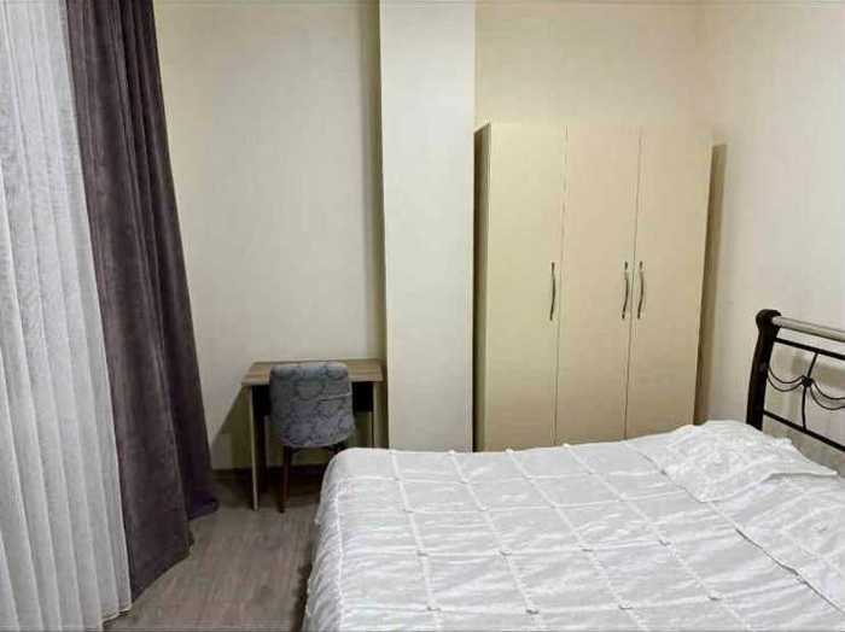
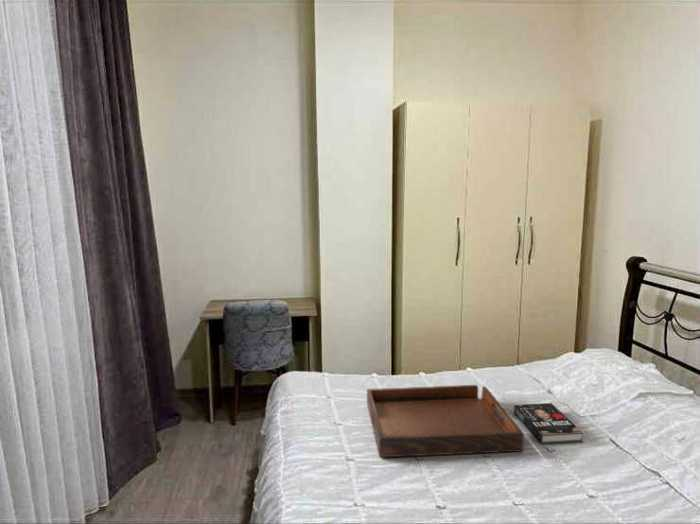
+ book [513,402,584,445]
+ serving tray [366,384,525,458]
